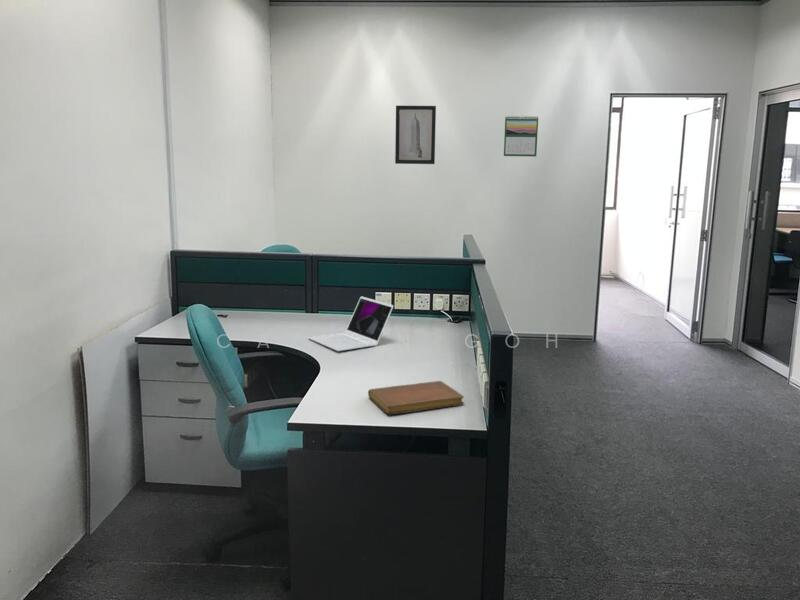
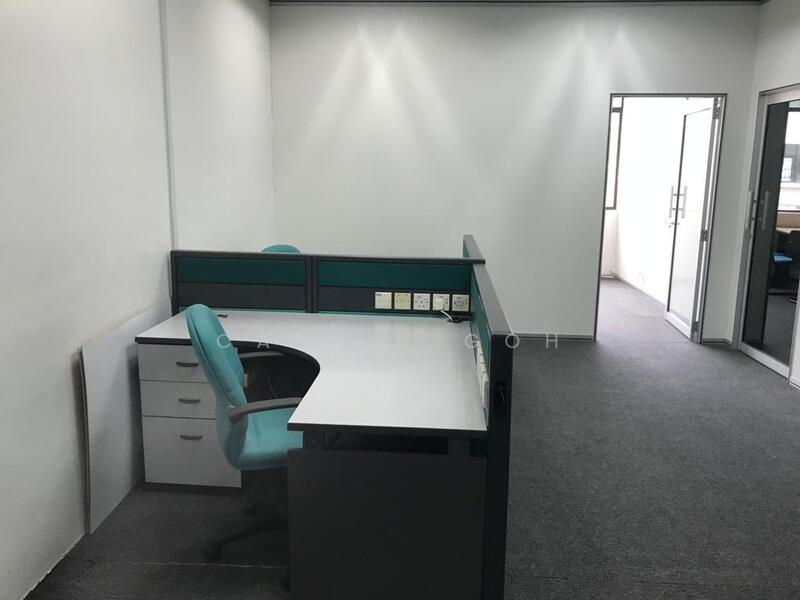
- calendar [503,115,539,157]
- wall art [394,105,437,165]
- laptop [307,295,394,352]
- notebook [367,380,465,415]
